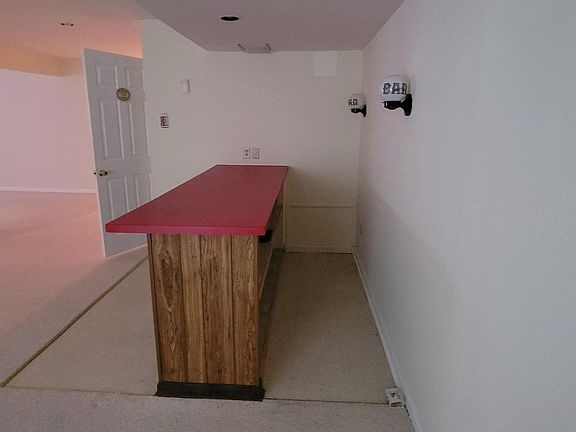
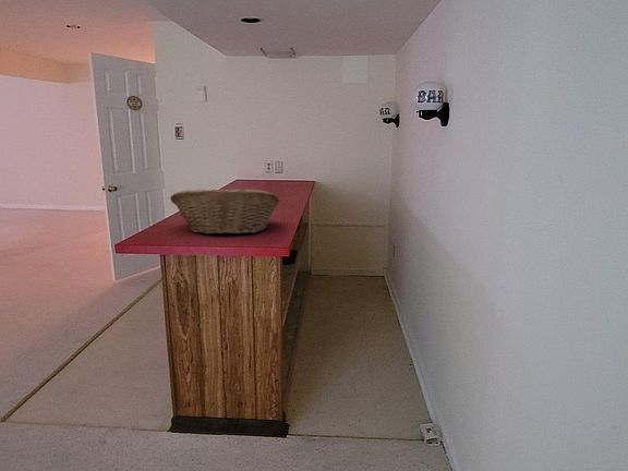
+ fruit basket [169,189,280,235]
